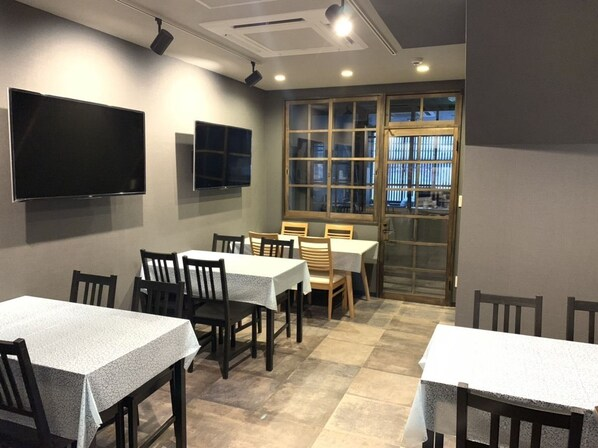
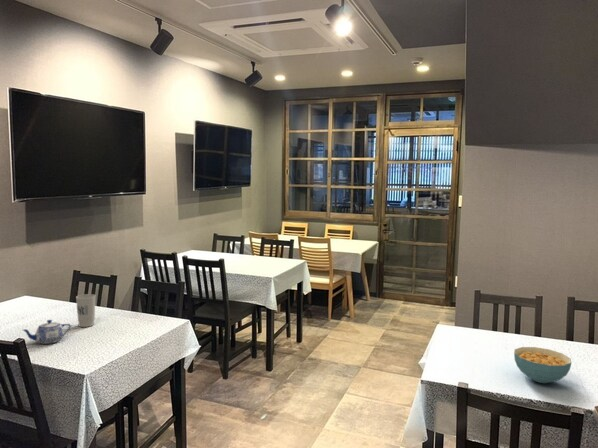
+ cup [75,293,97,328]
+ teapot [22,319,72,345]
+ cereal bowl [513,346,572,384]
